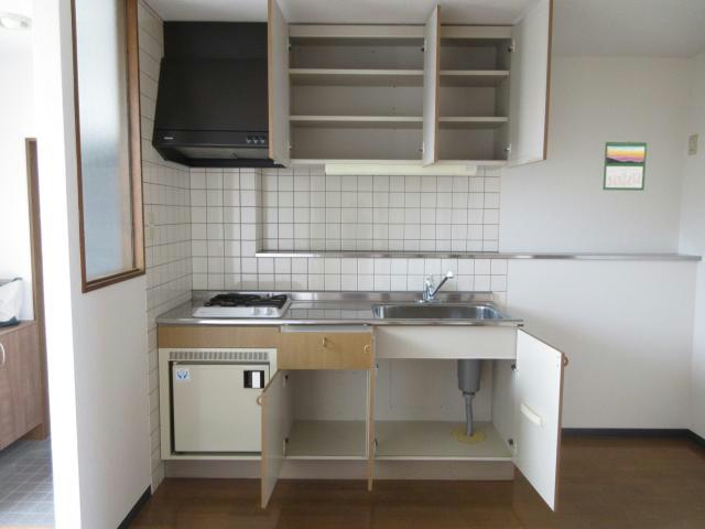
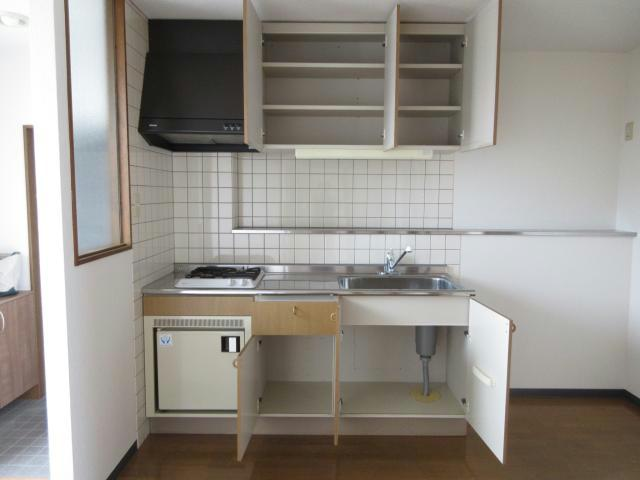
- calendar [601,139,648,192]
